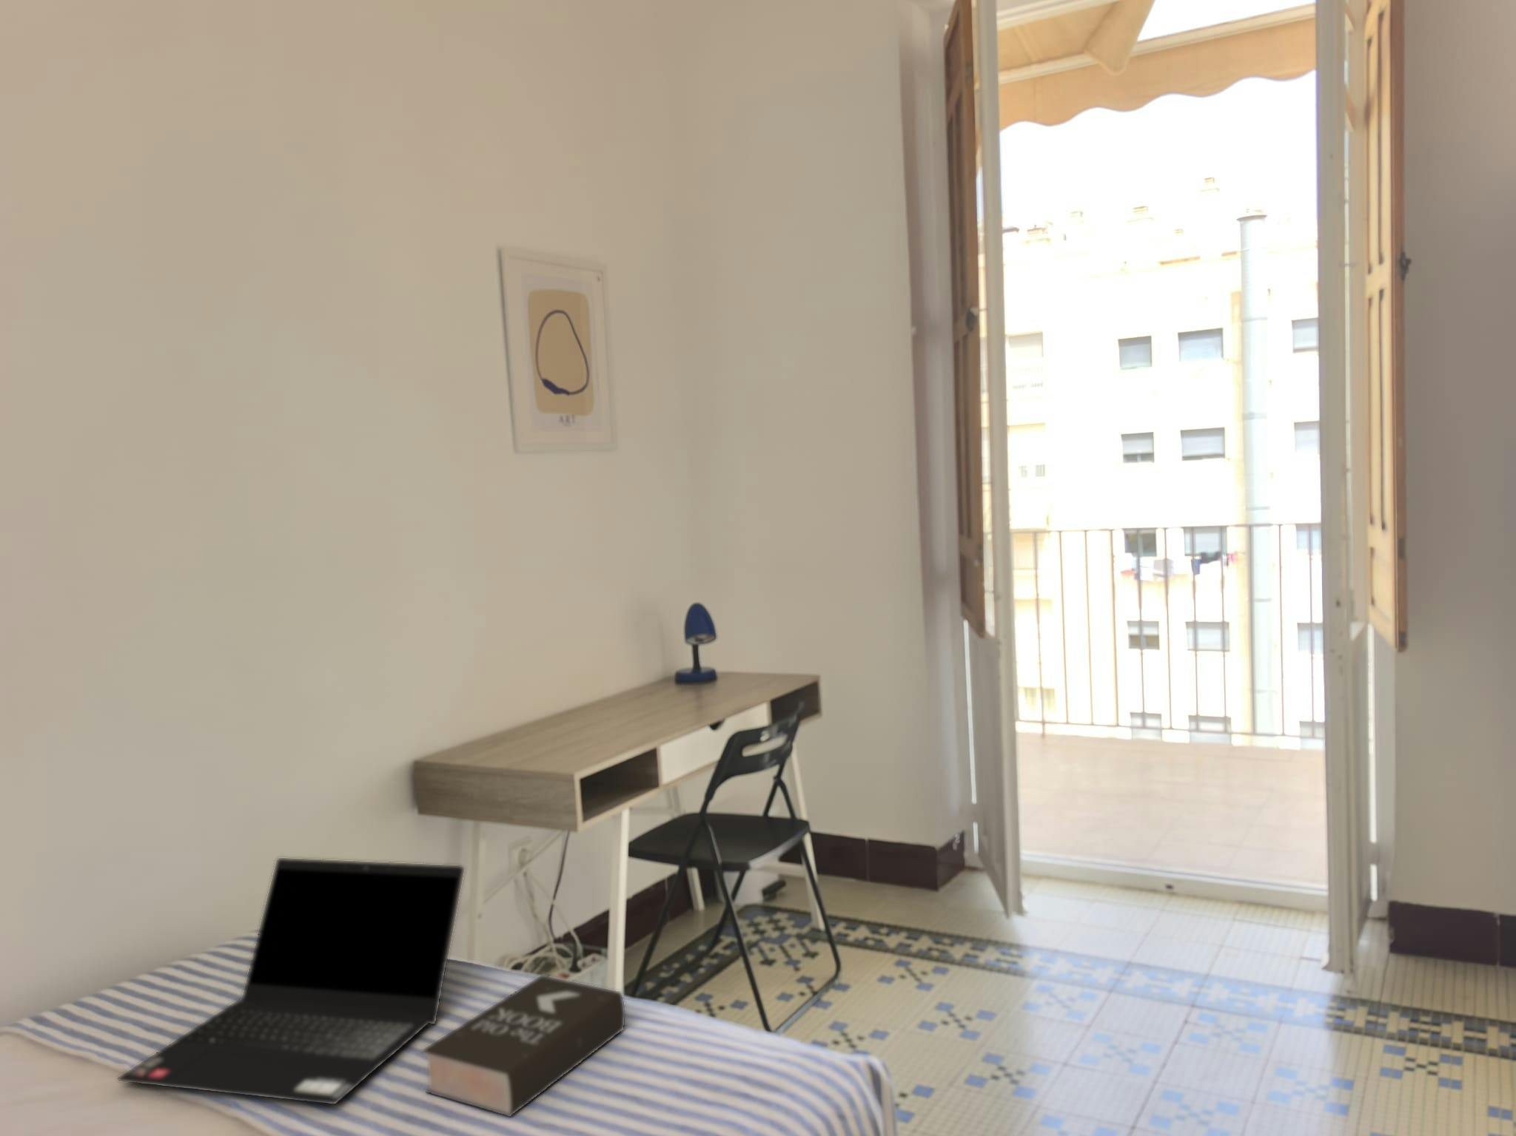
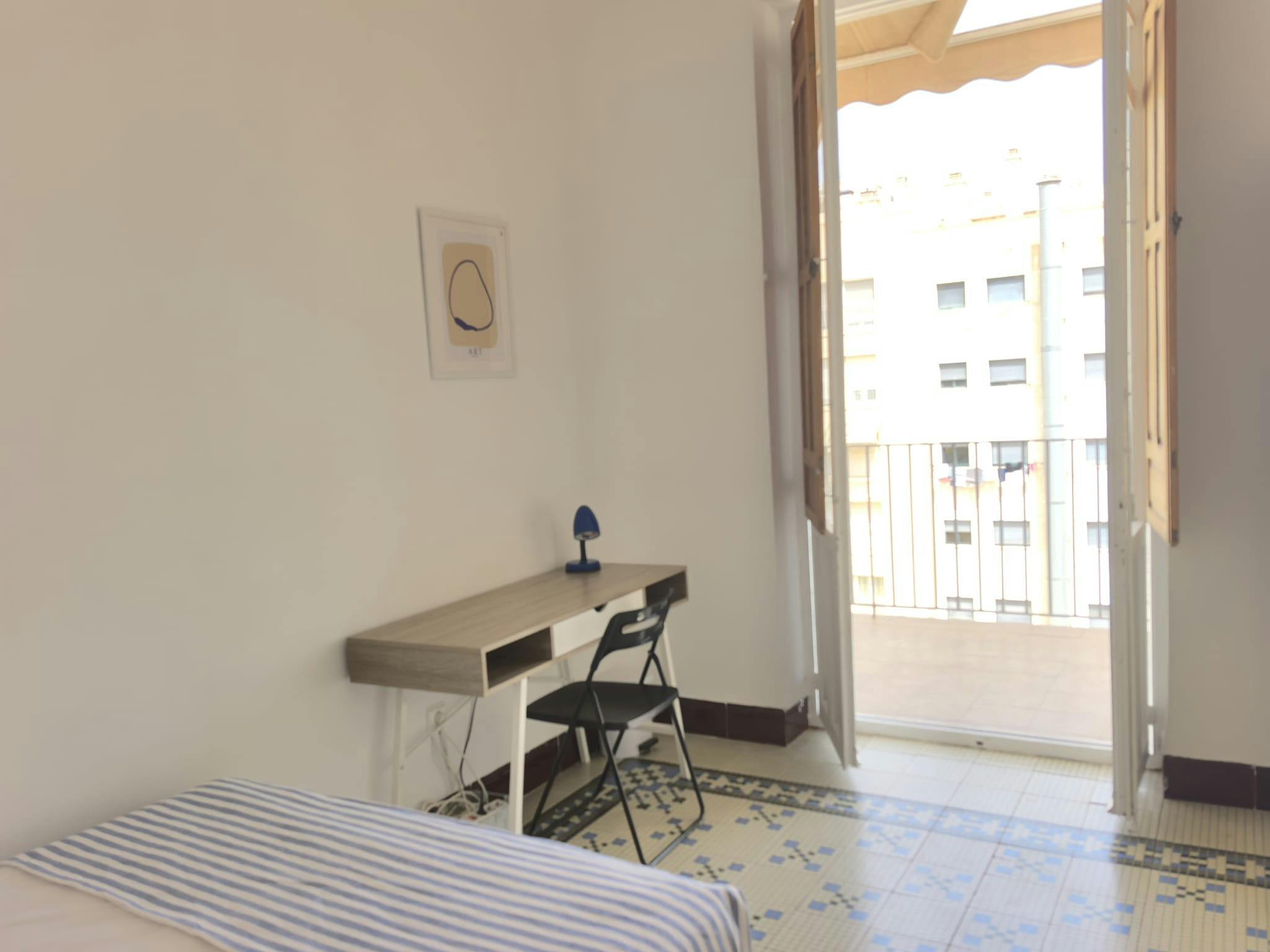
- laptop computer [116,857,464,1105]
- book [421,975,625,1118]
